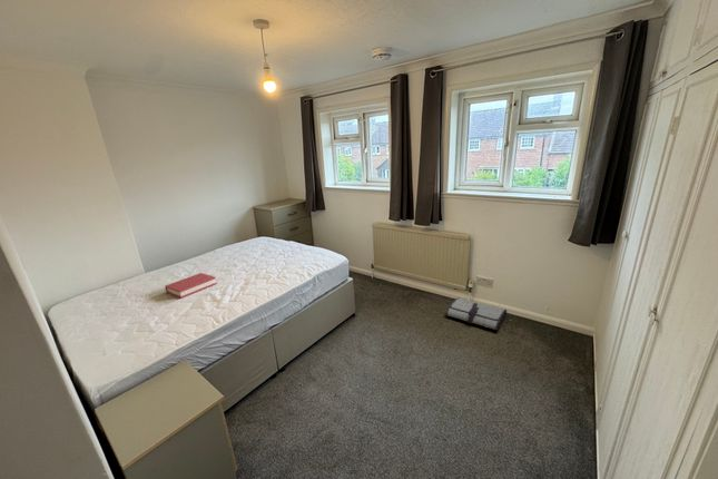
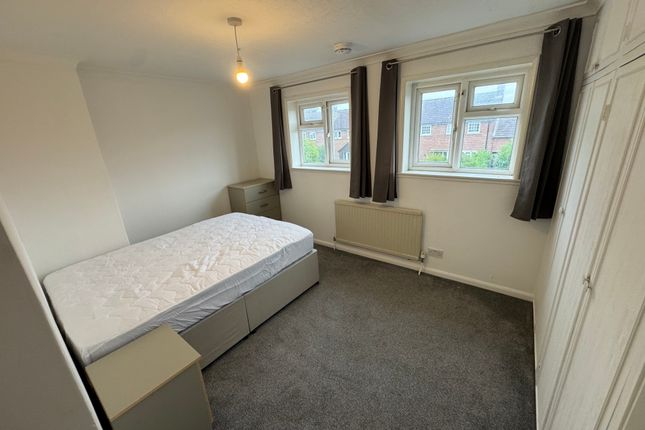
- hardback book [164,272,218,300]
- tool roll [445,296,508,331]
